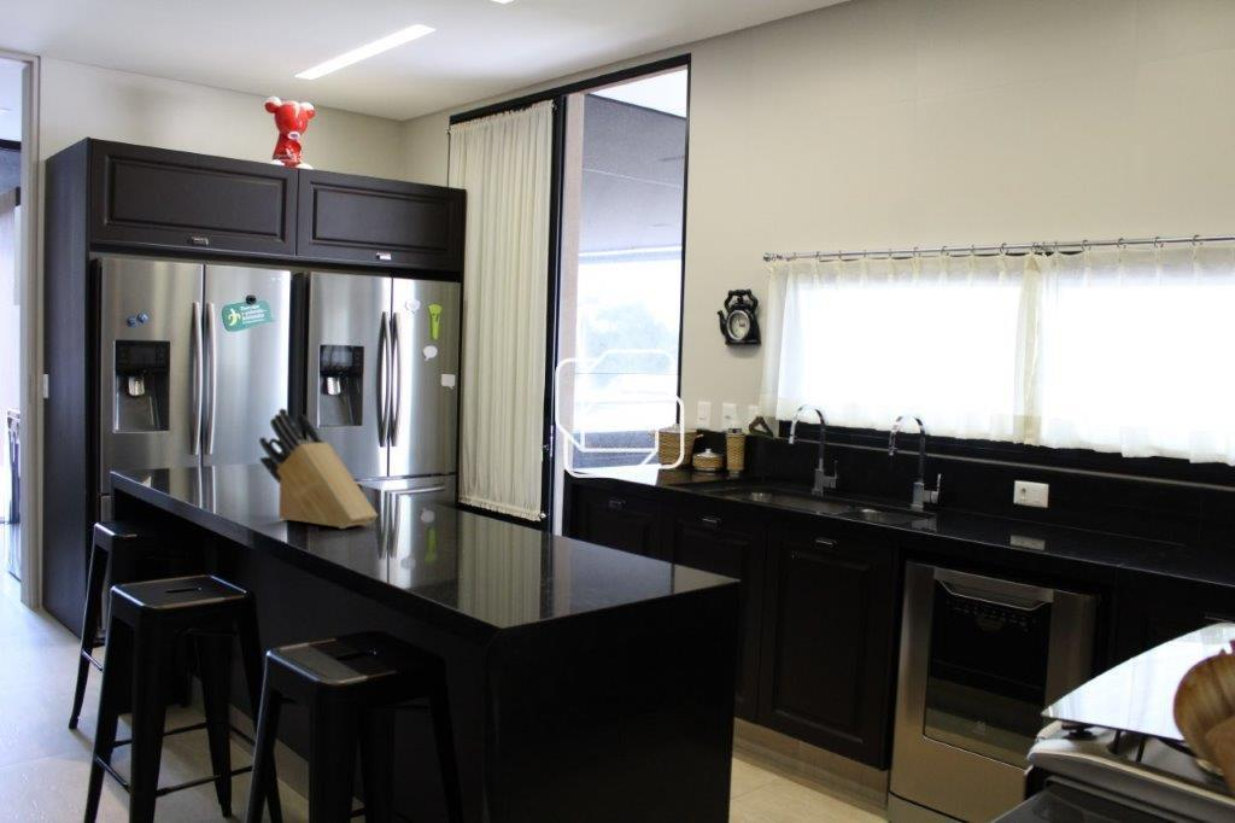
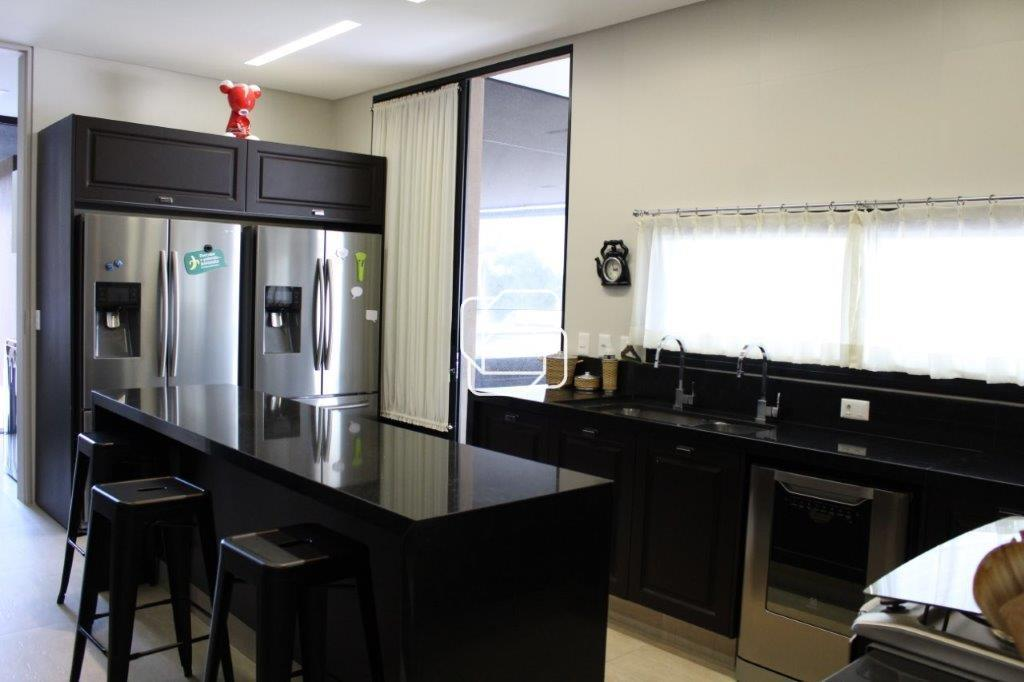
- knife block [258,407,379,530]
